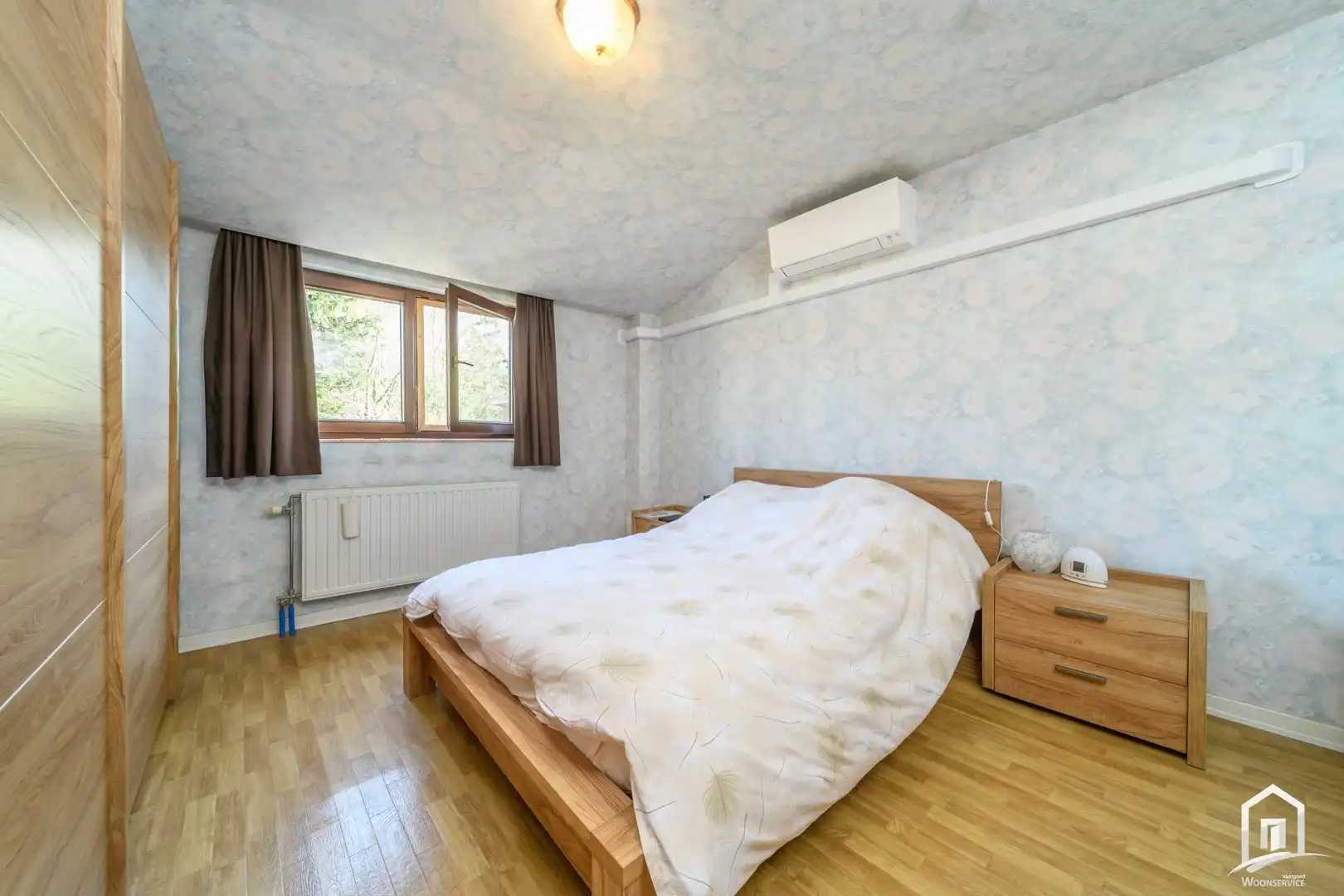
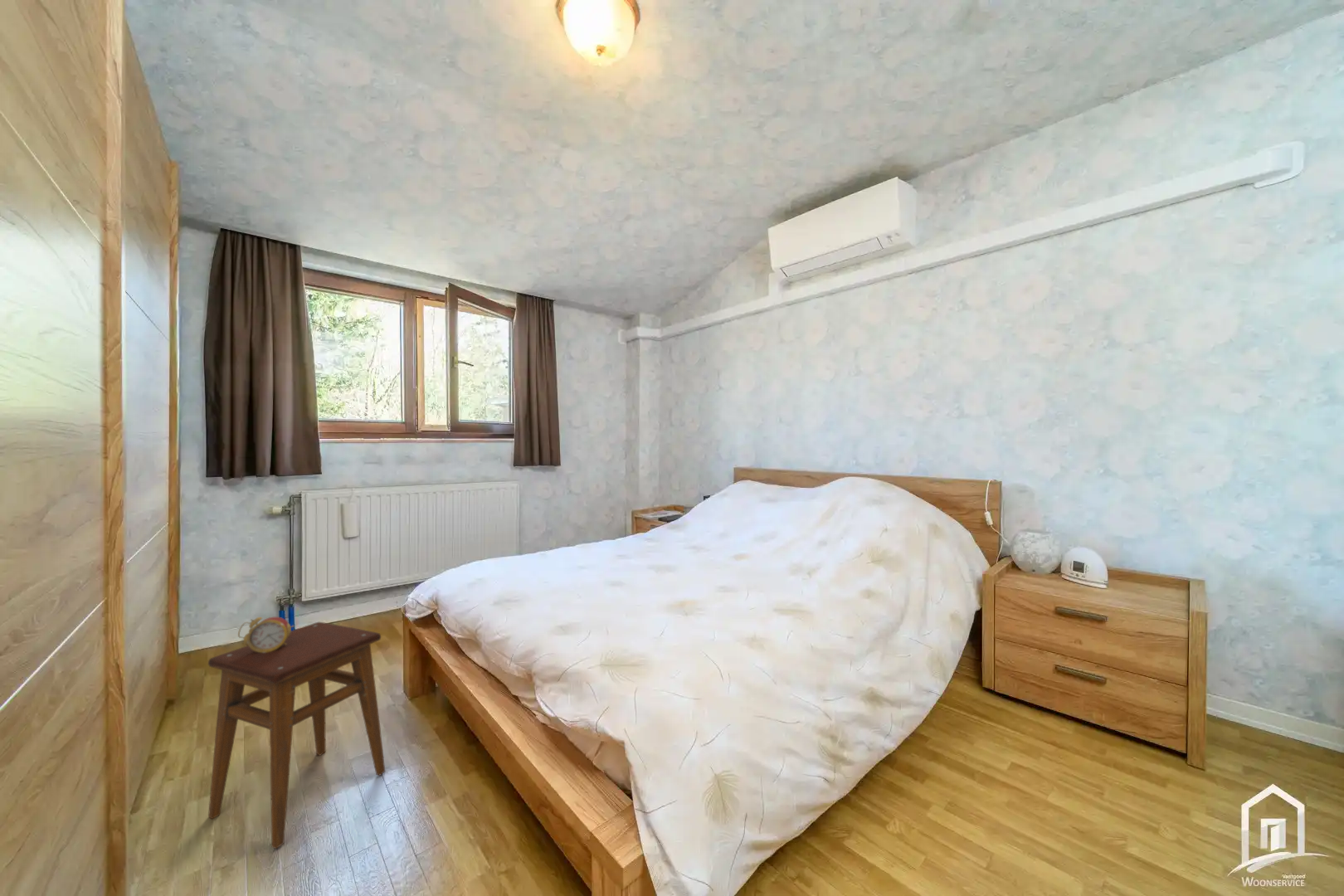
+ stool [207,621,386,850]
+ alarm clock [237,616,295,653]
